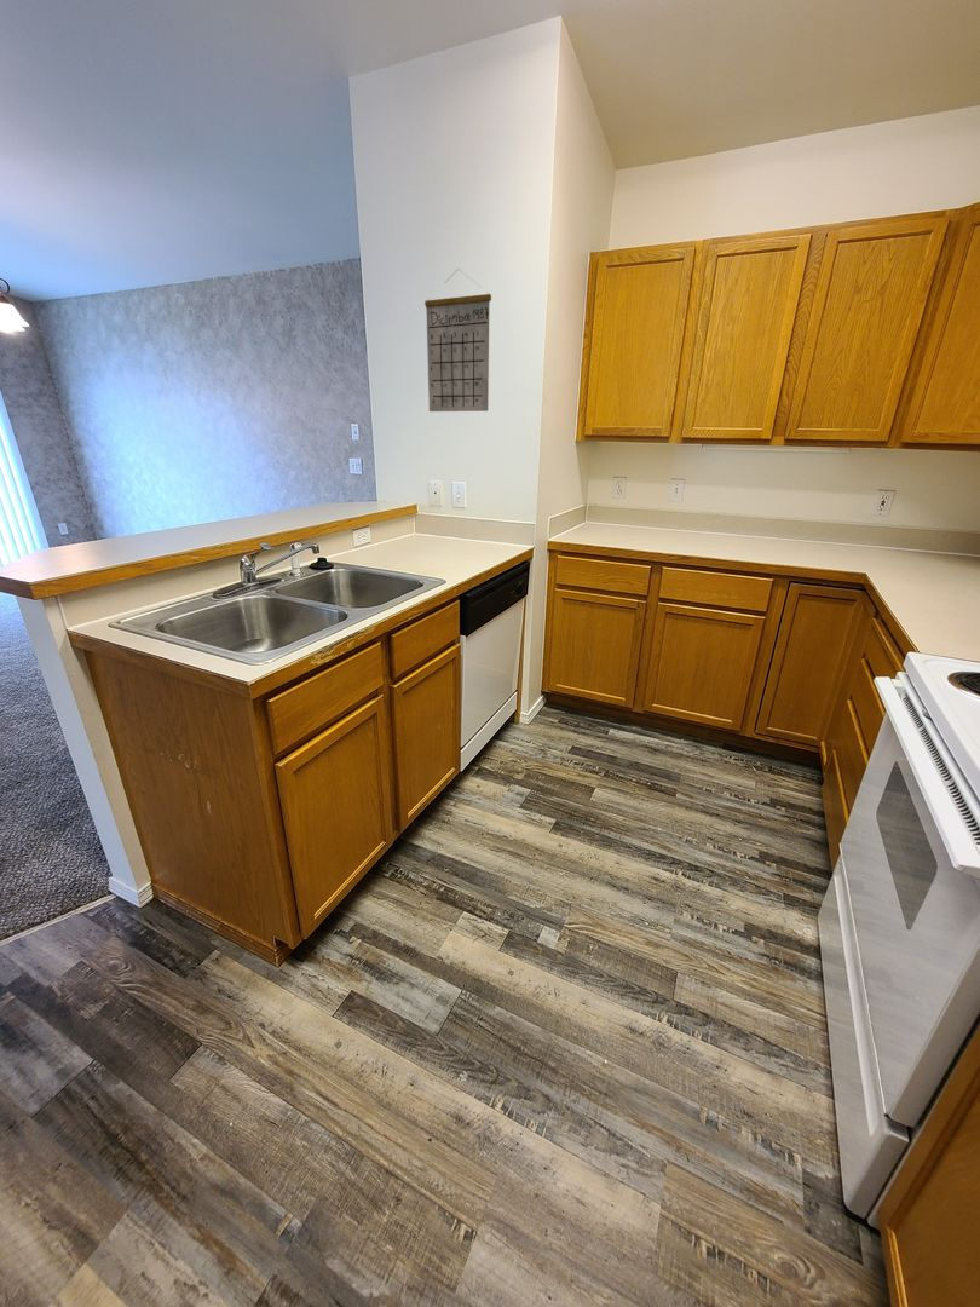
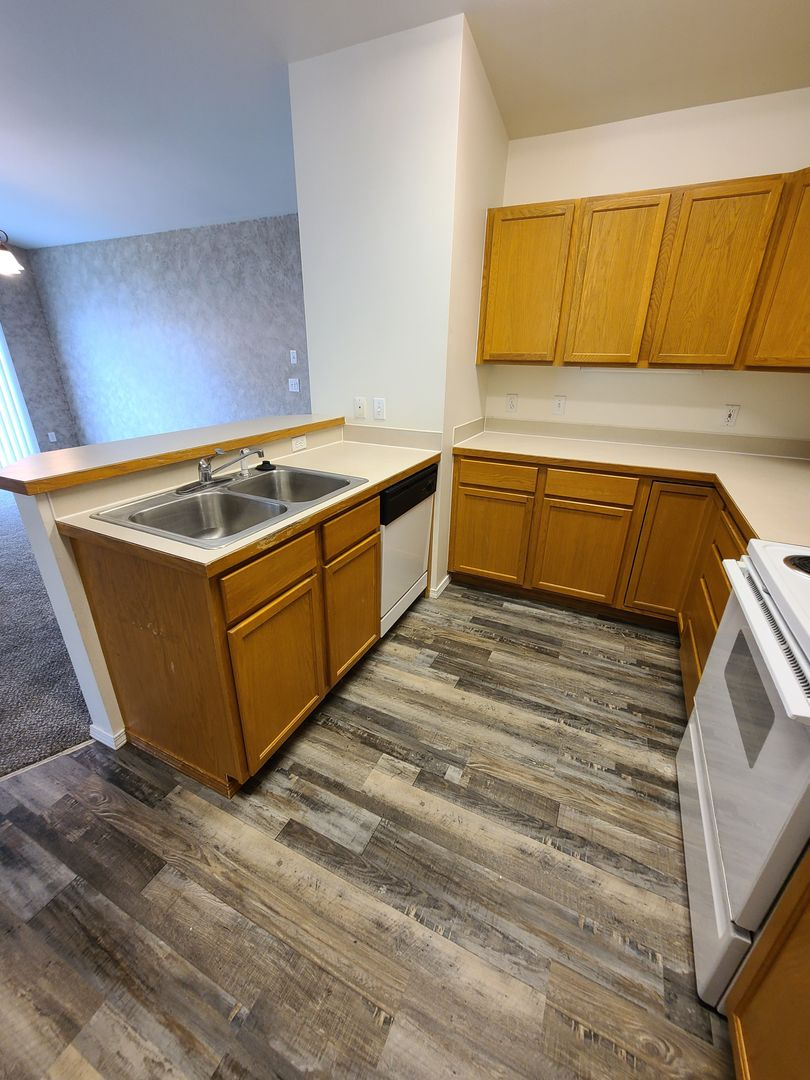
- calendar [423,267,492,413]
